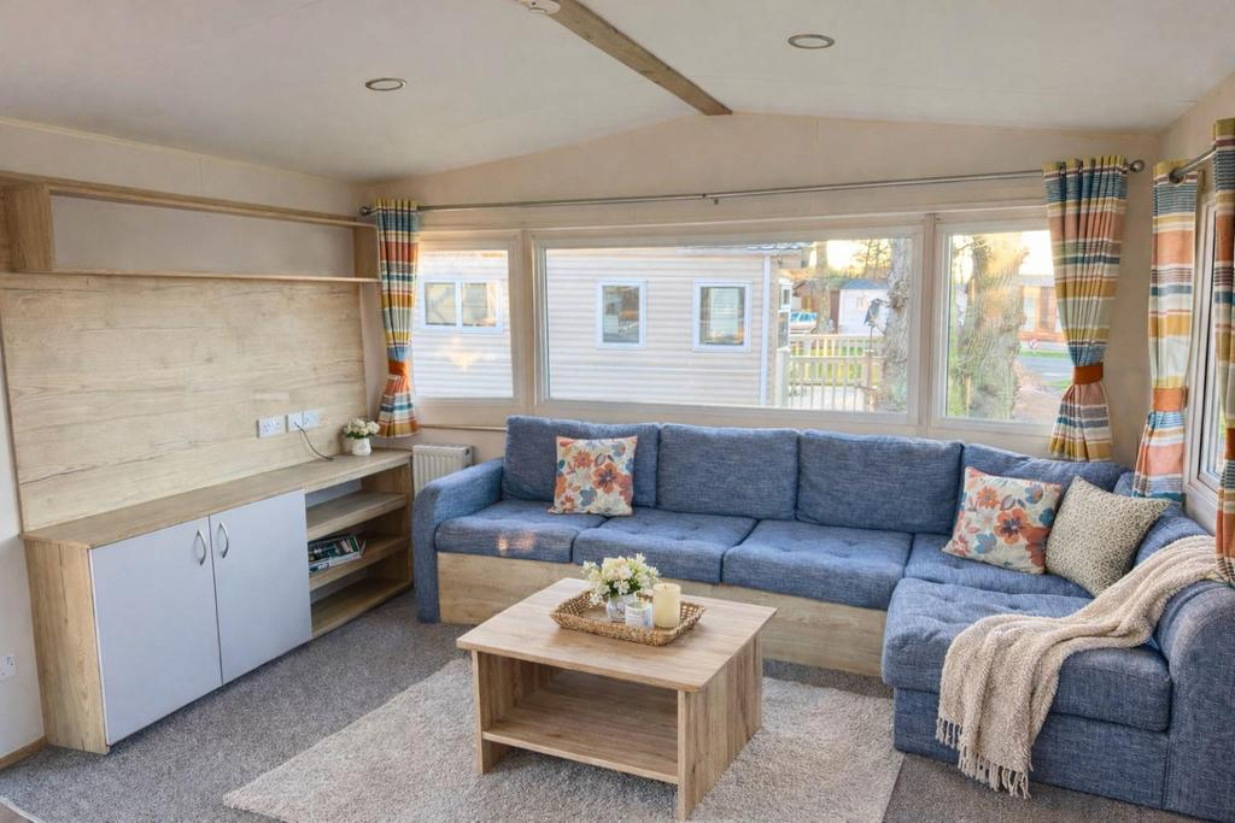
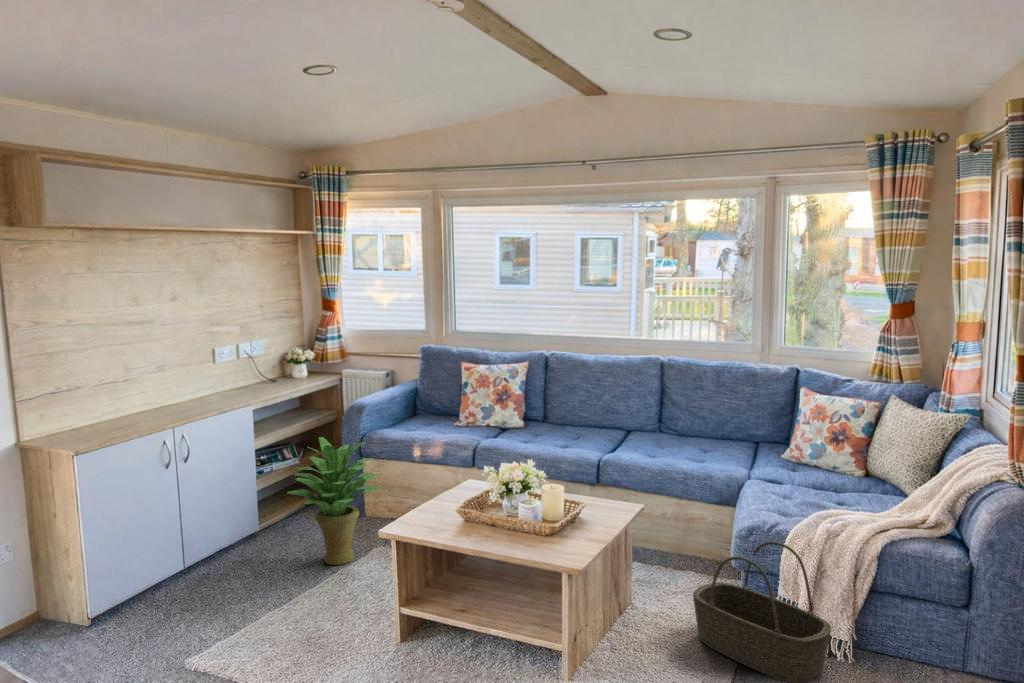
+ potted plant [286,436,382,566]
+ basket [692,541,832,683]
